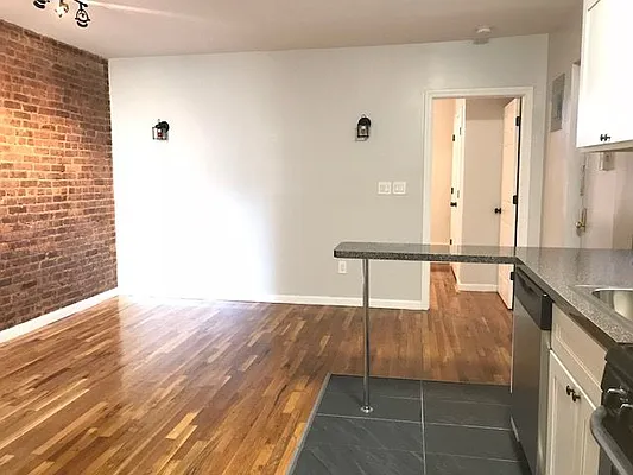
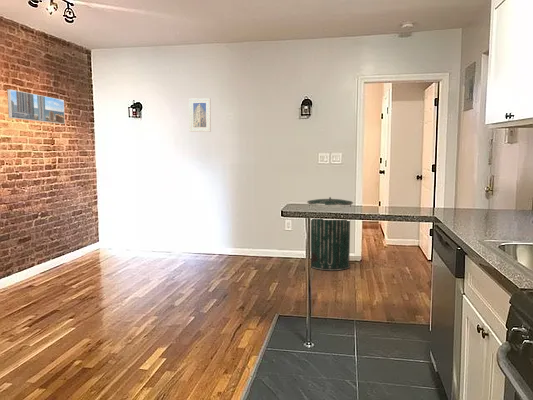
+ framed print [6,88,66,125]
+ trash can [306,196,354,271]
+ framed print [188,97,212,133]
